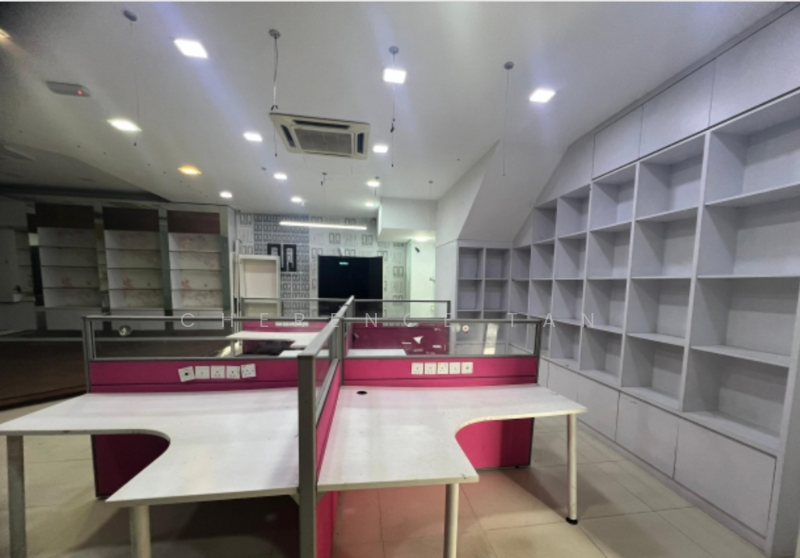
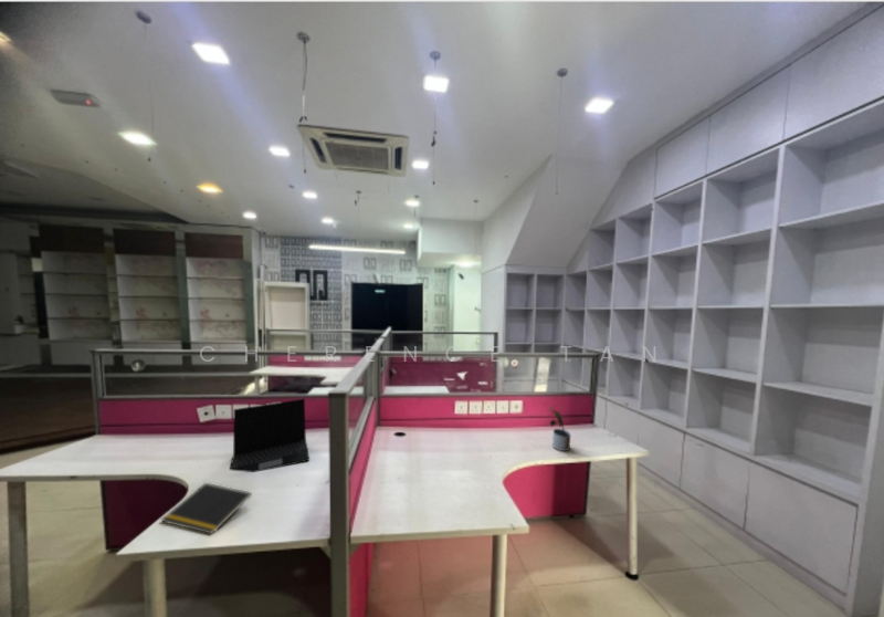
+ laptop [229,397,311,473]
+ potted plant [548,404,572,452]
+ notepad [159,482,253,535]
